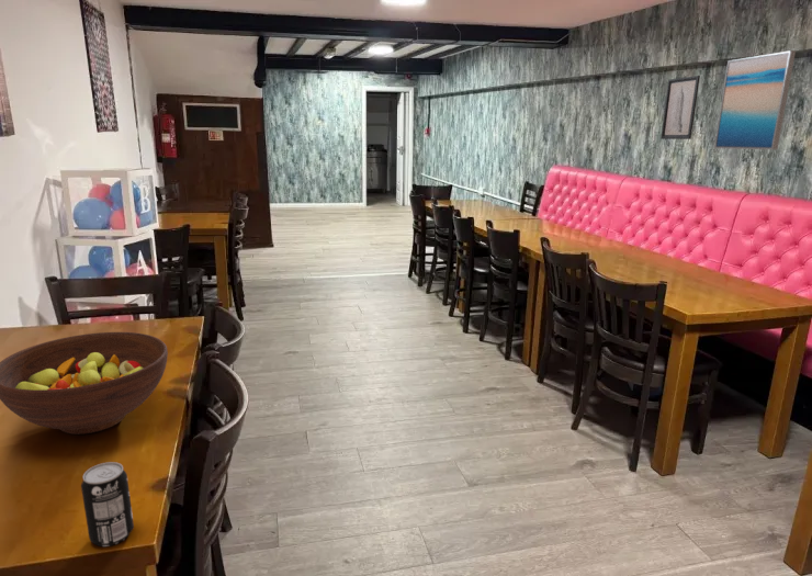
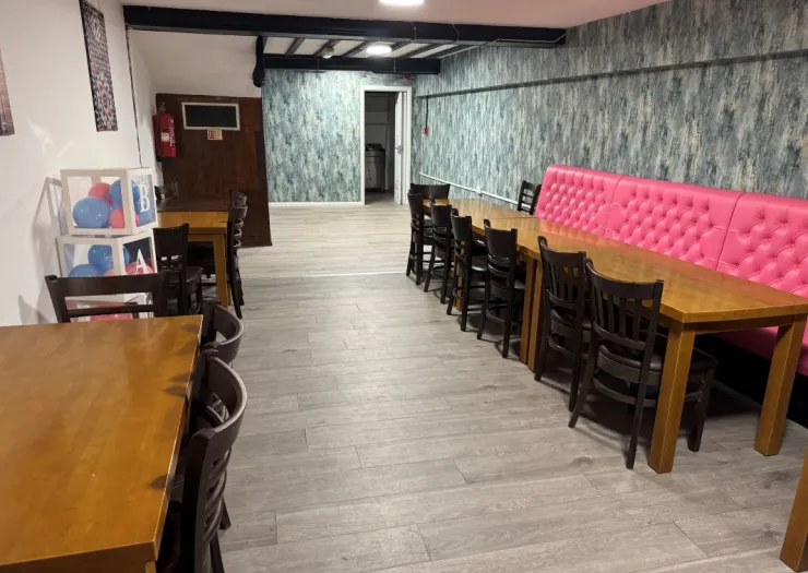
- wall art [659,75,701,140]
- fruit bowl [0,331,169,436]
- beverage can [80,461,135,547]
- wall art [713,49,797,150]
